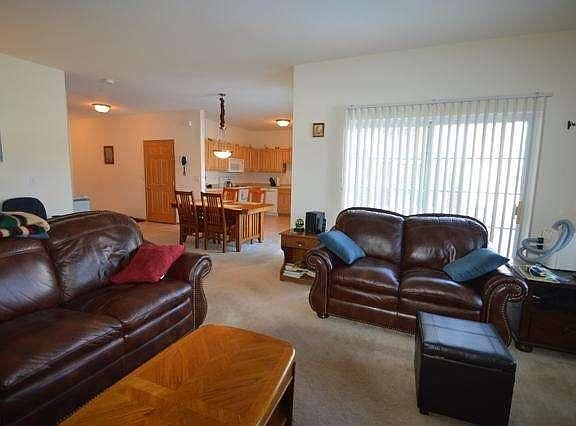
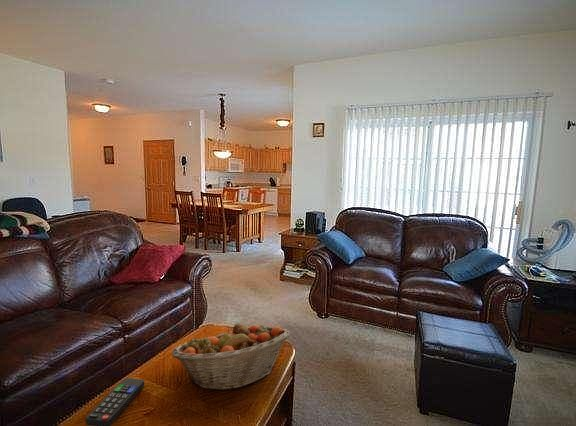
+ fruit basket [171,322,291,391]
+ remote control [85,377,145,426]
